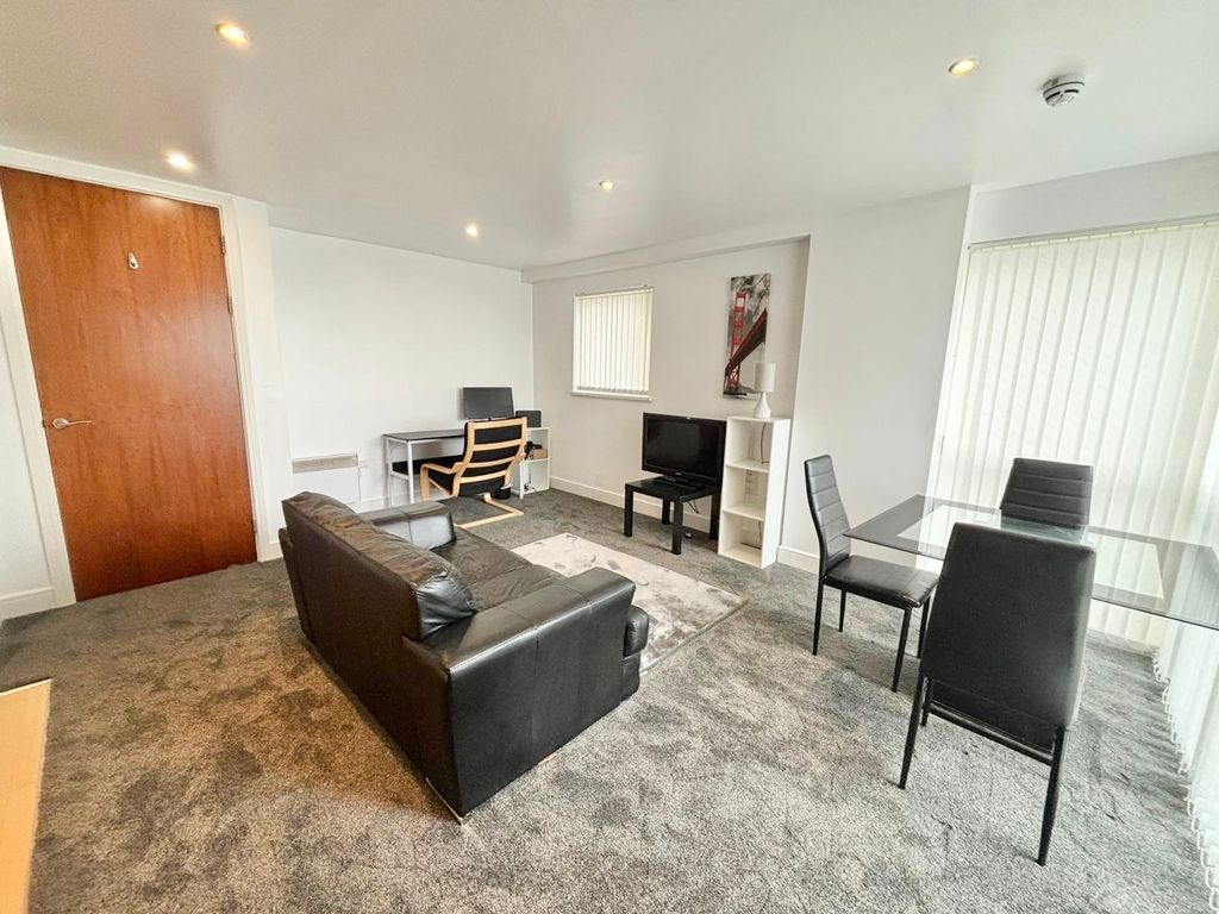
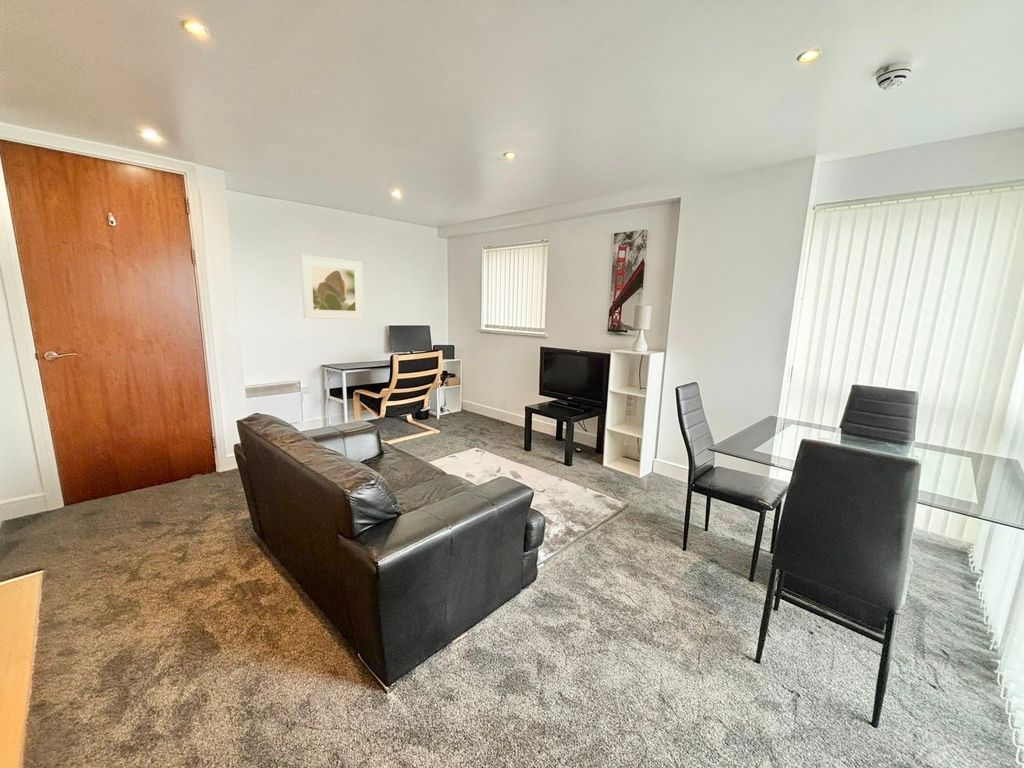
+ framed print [300,254,365,321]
